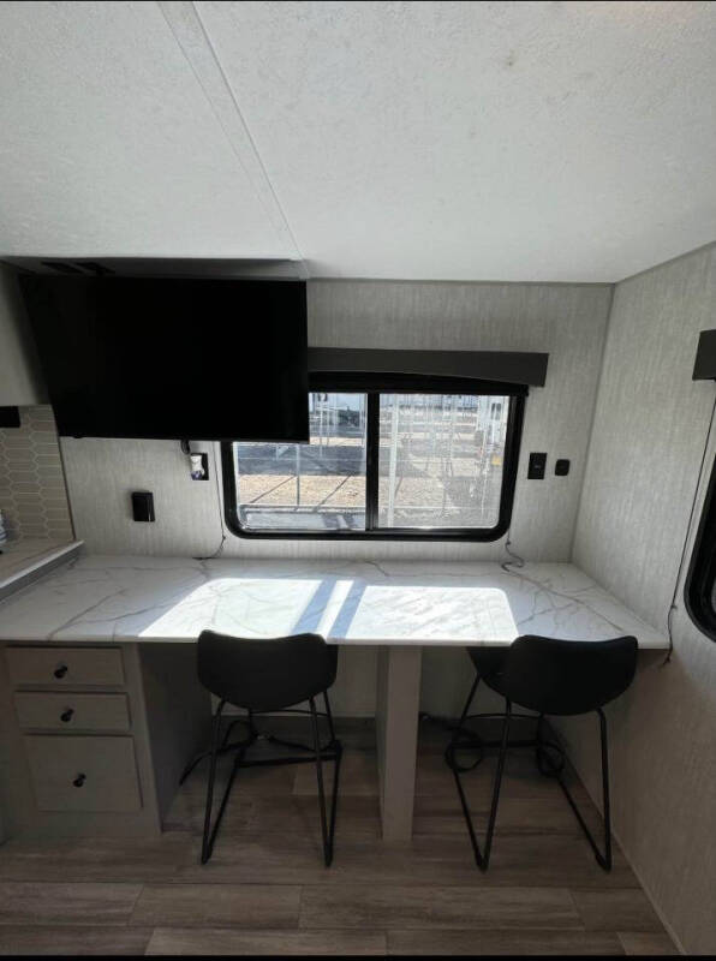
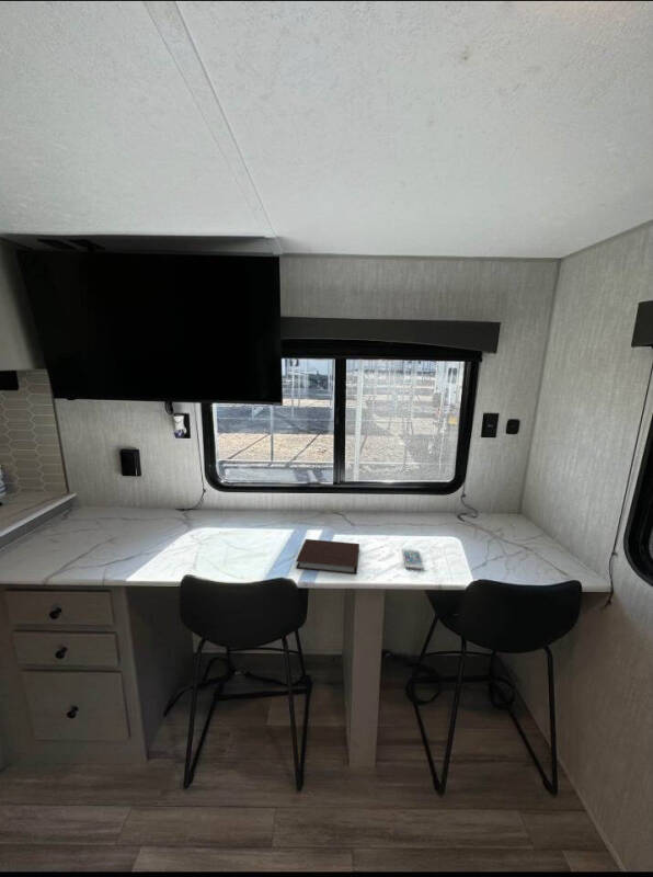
+ notebook [295,538,360,576]
+ smartphone [402,548,425,571]
